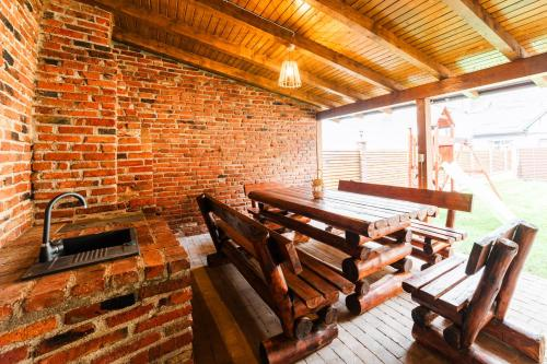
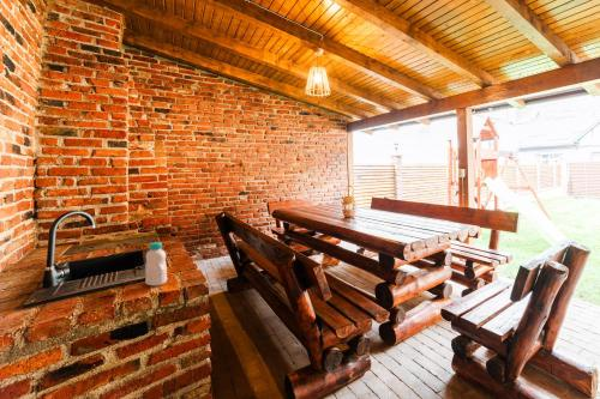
+ bottle [144,241,168,286]
